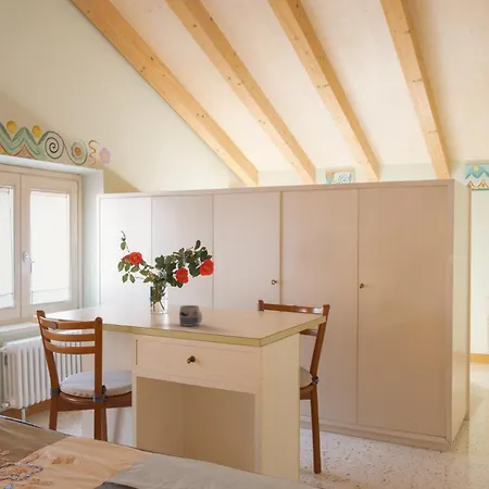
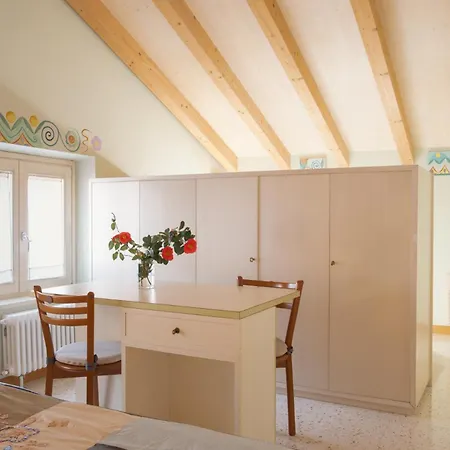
- mug [178,304,203,327]
